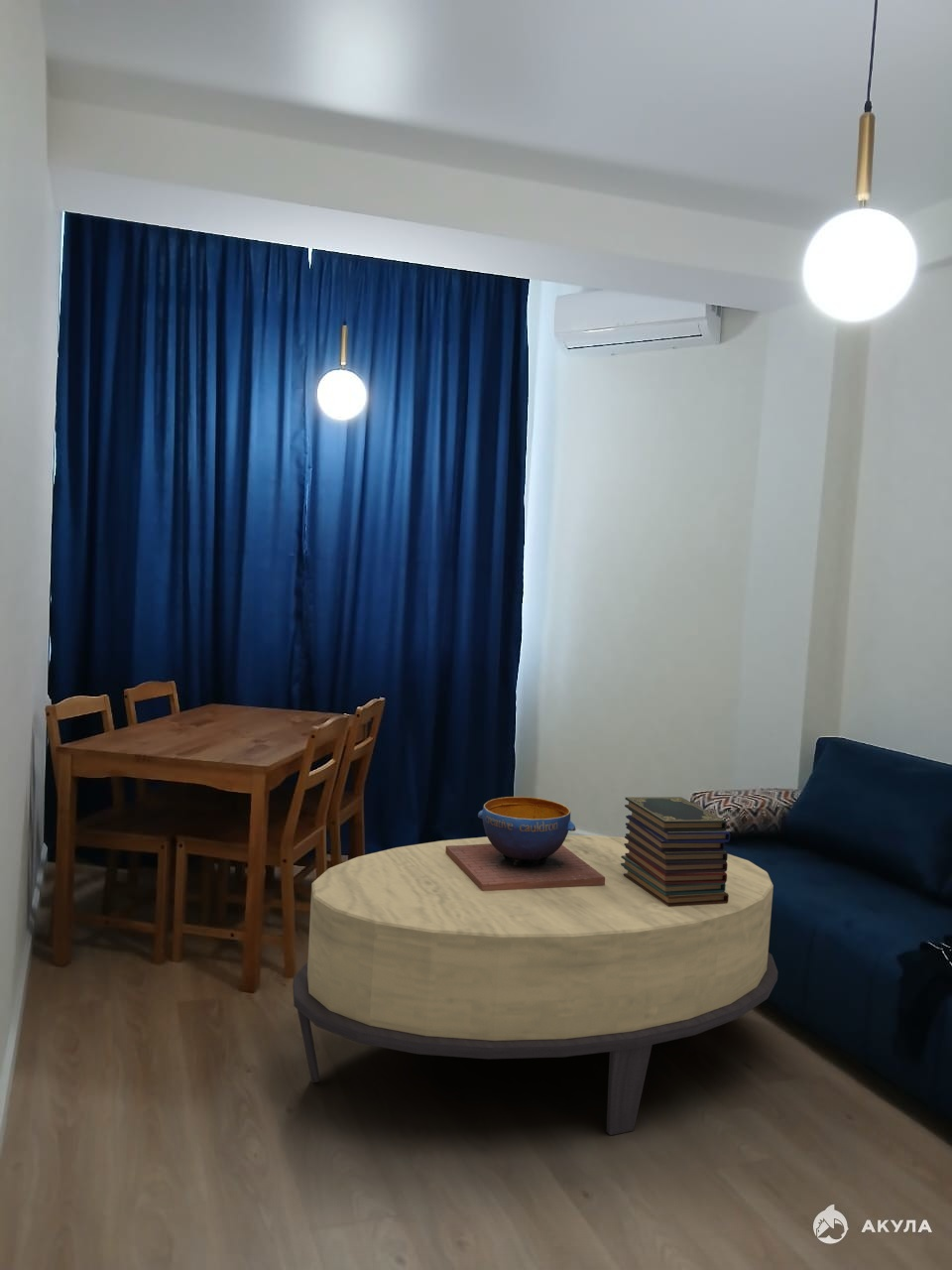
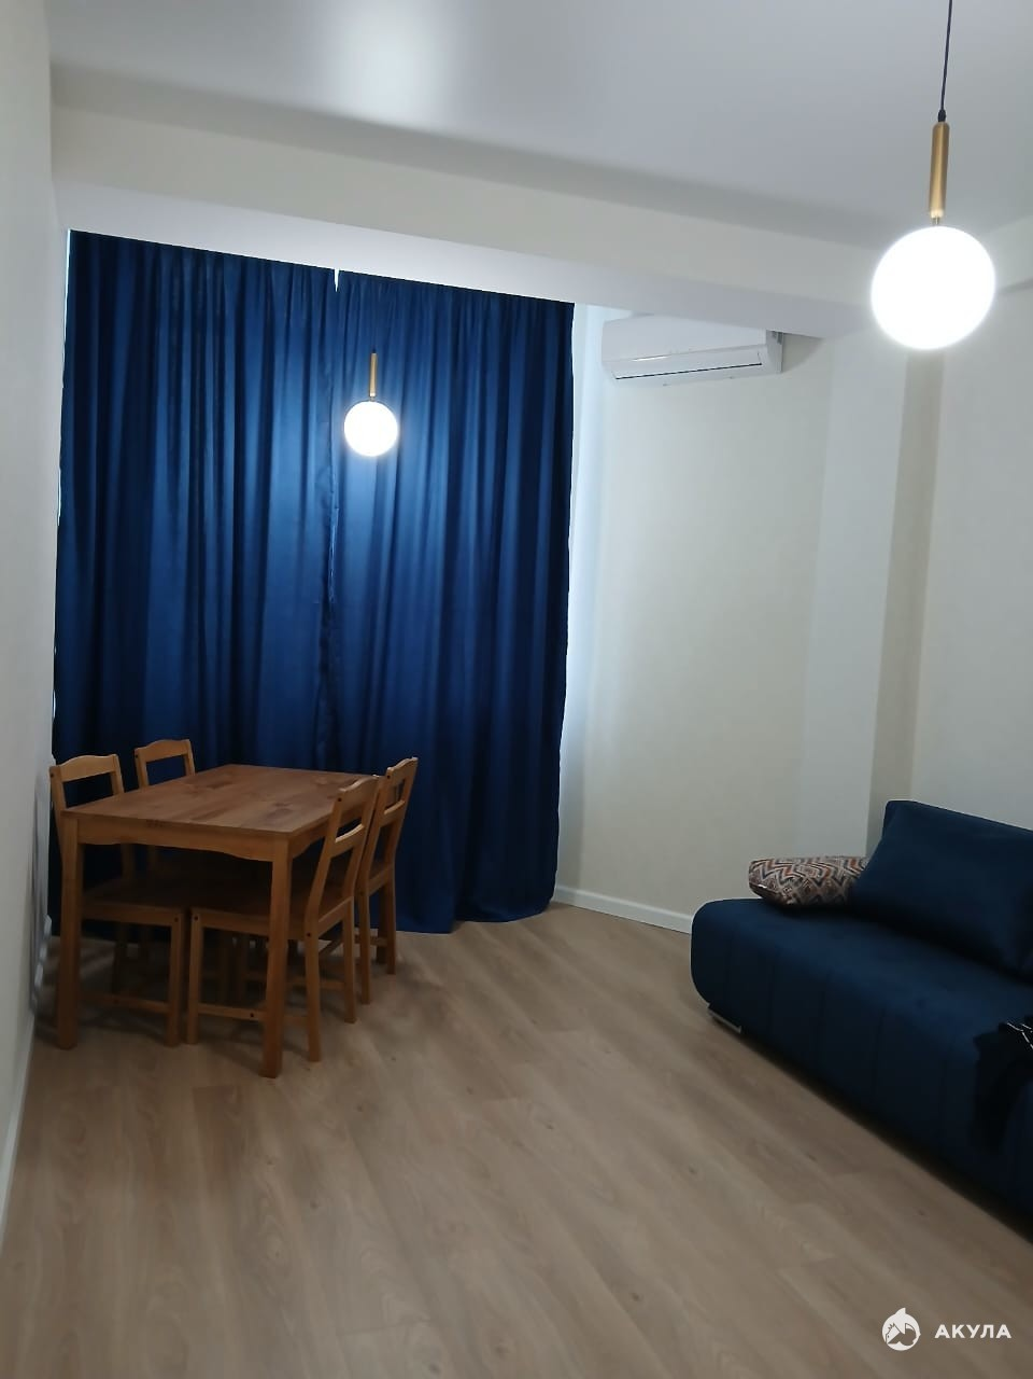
- decorative bowl [445,796,605,891]
- book stack [621,796,731,907]
- coffee table [292,834,778,1136]
